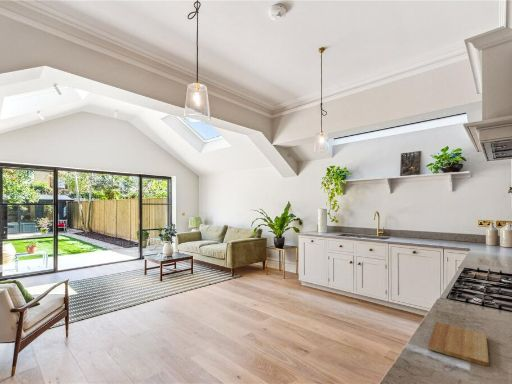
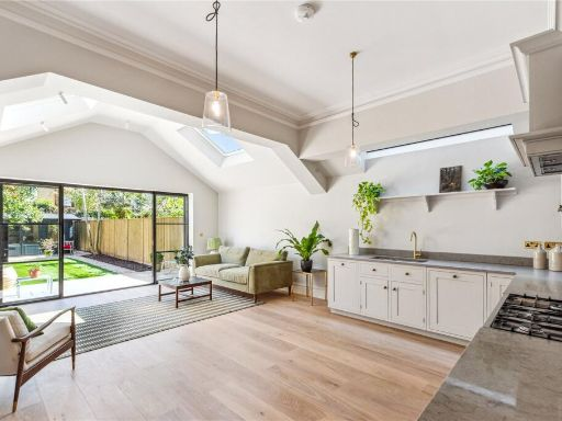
- cutting board [427,321,490,368]
